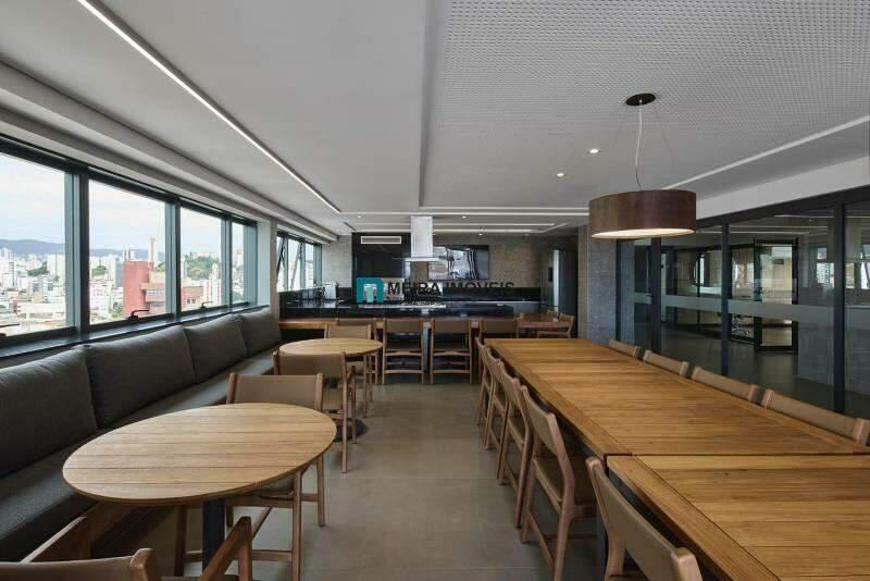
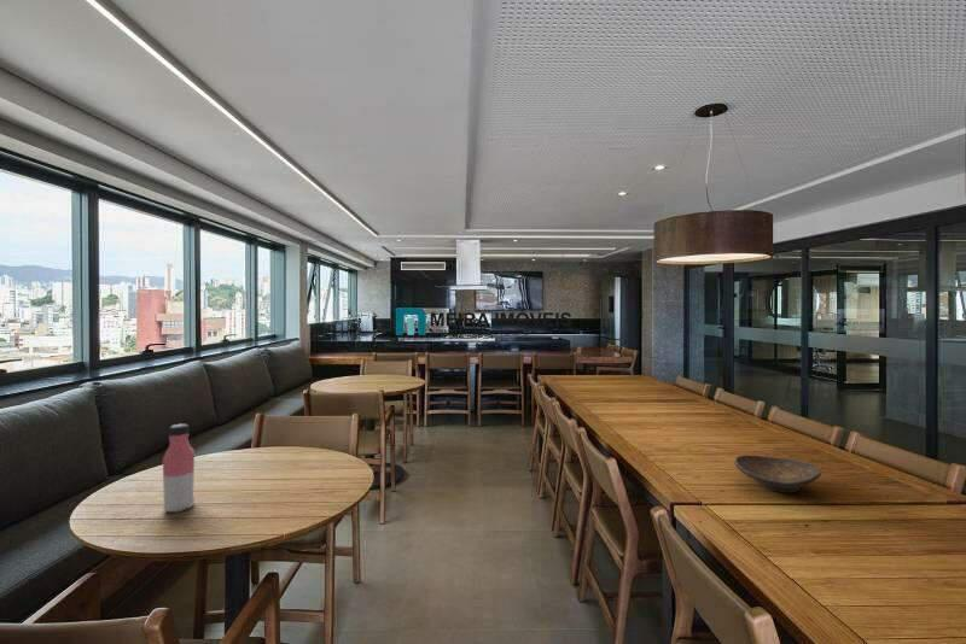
+ water bottle [162,423,196,513]
+ decorative bowl [733,453,822,493]
